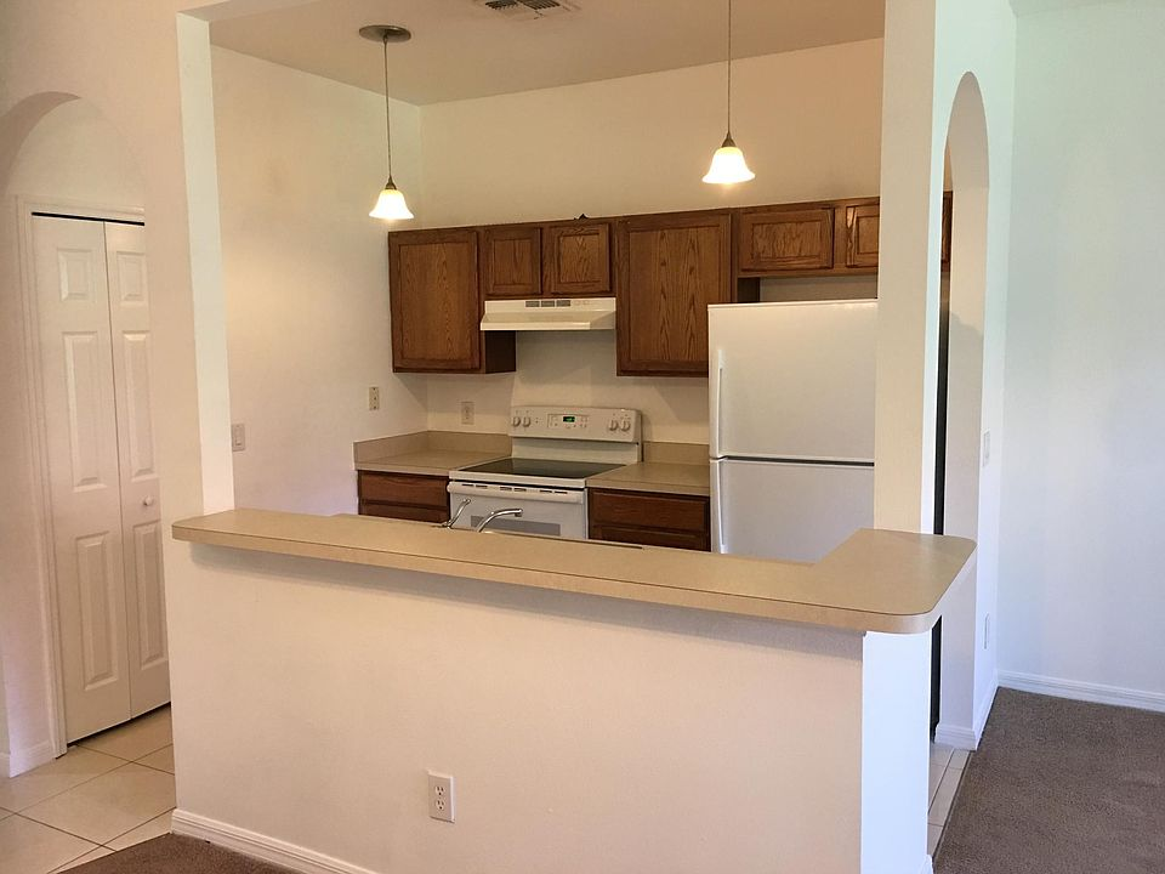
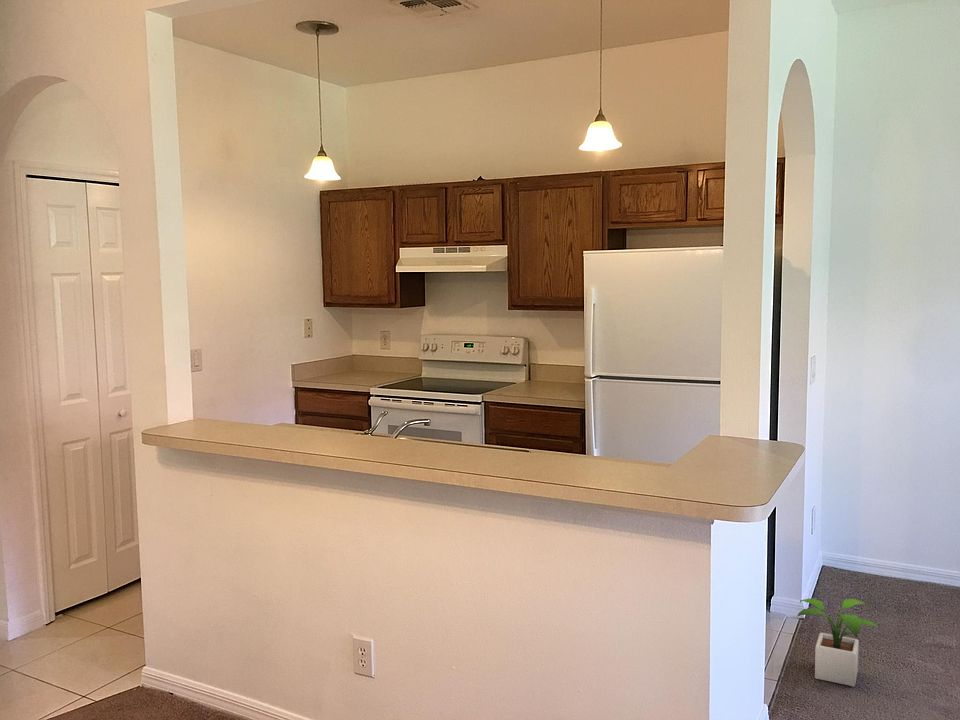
+ potted plant [797,597,879,687]
